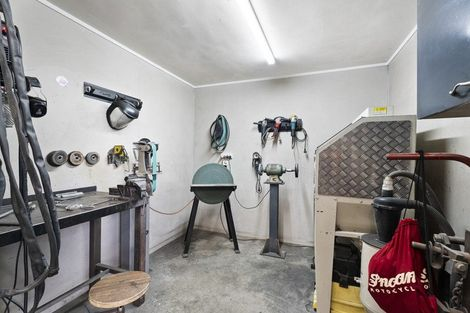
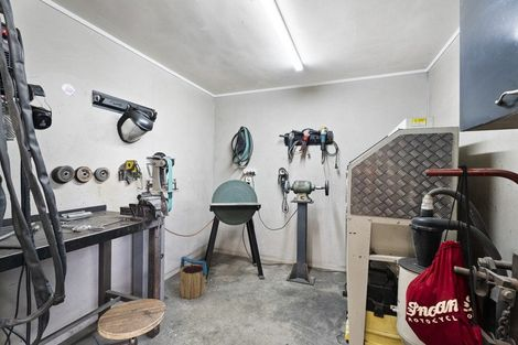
+ bucket [179,256,208,300]
